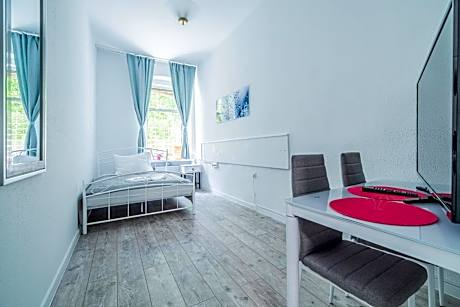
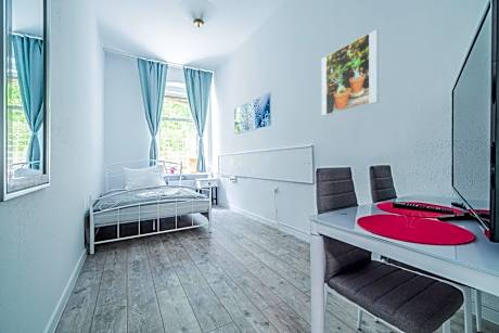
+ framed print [320,28,380,117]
